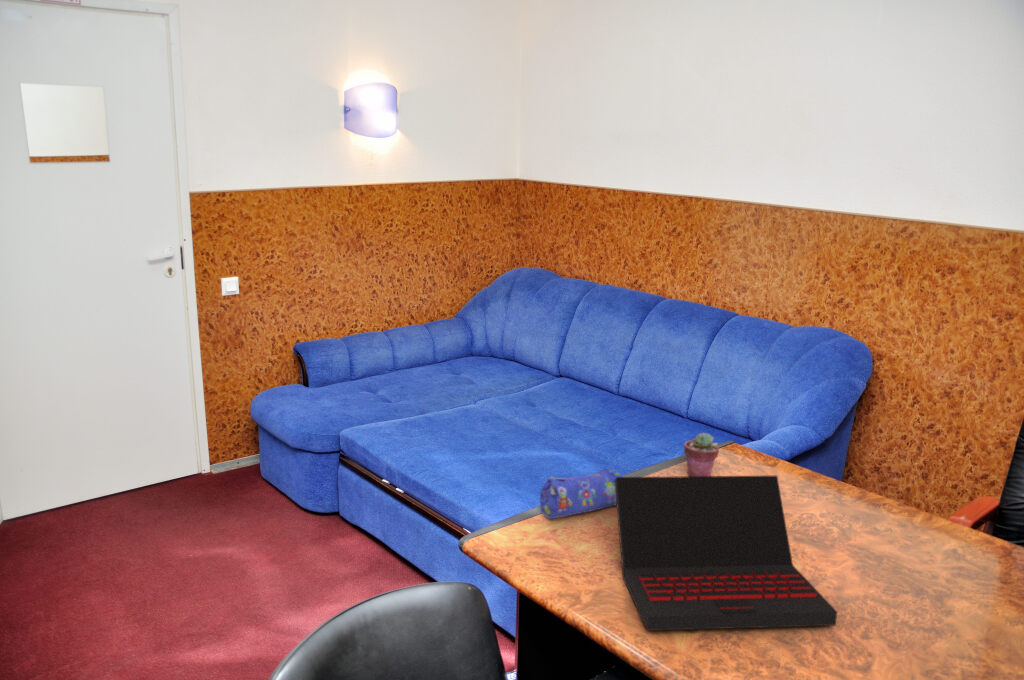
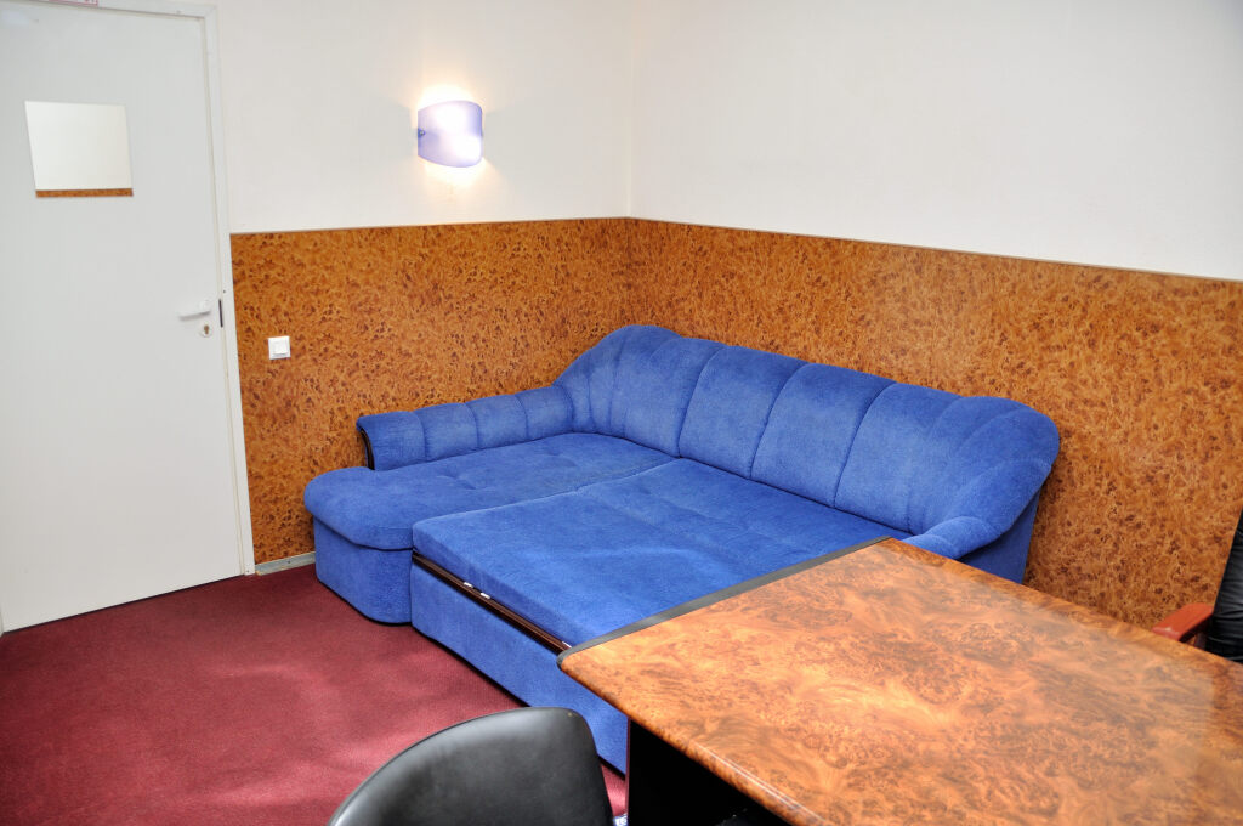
- pencil case [539,468,623,520]
- laptop [614,475,838,632]
- potted succulent [683,431,720,476]
